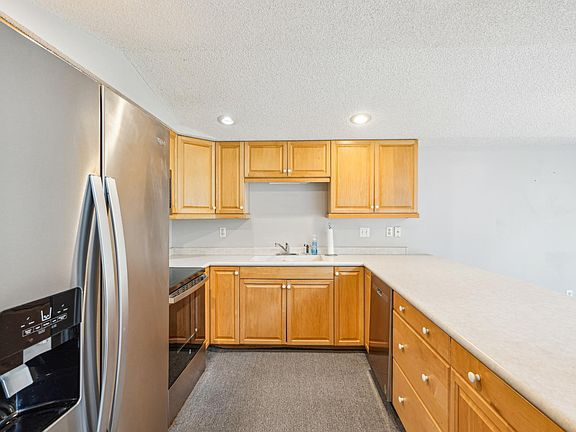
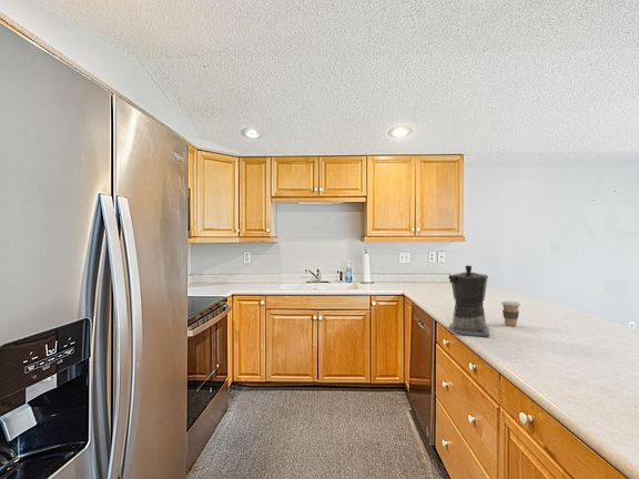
+ coffee cup [500,300,521,327]
+ coffee maker [447,264,490,338]
